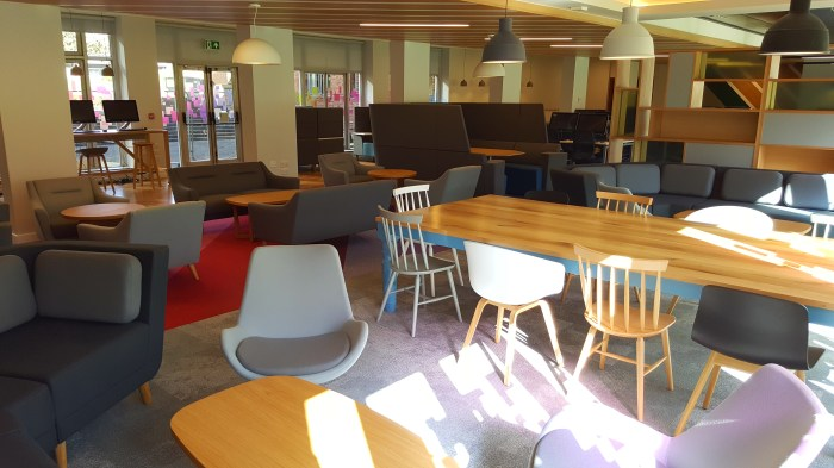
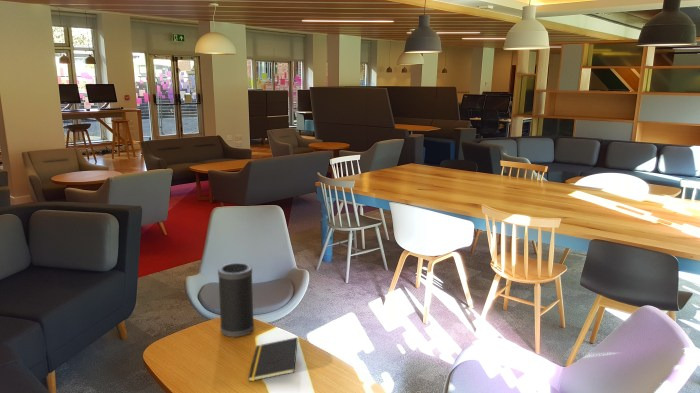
+ notepad [247,337,299,382]
+ speaker [217,262,255,339]
